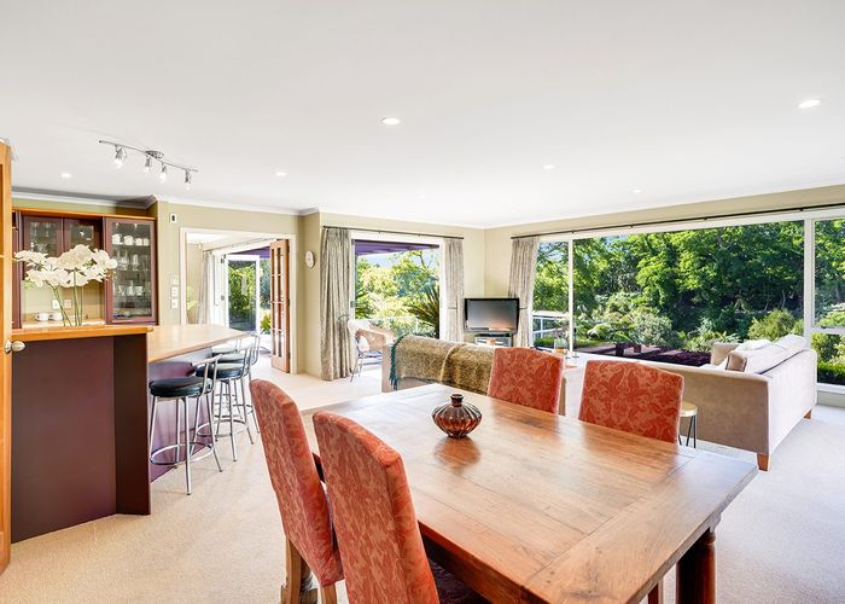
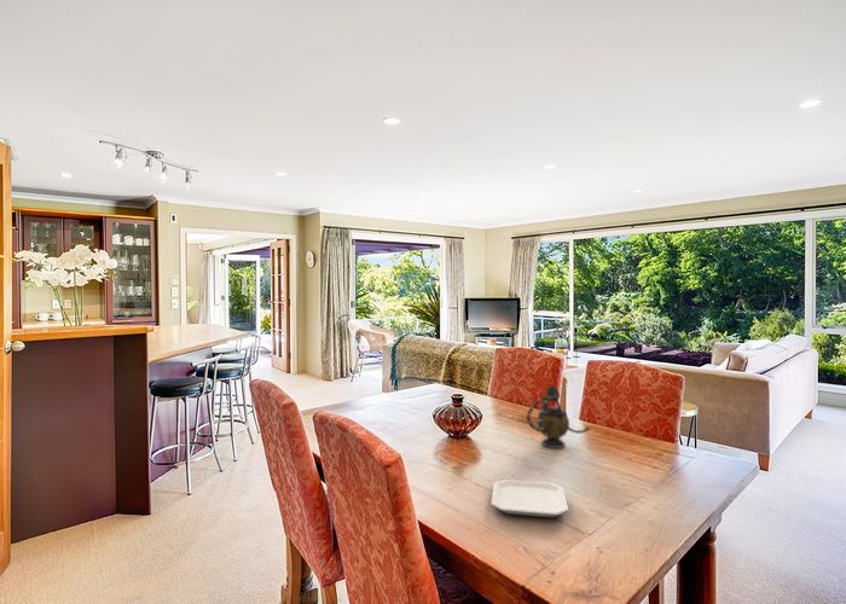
+ teapot [526,384,591,449]
+ plate [491,478,569,518]
